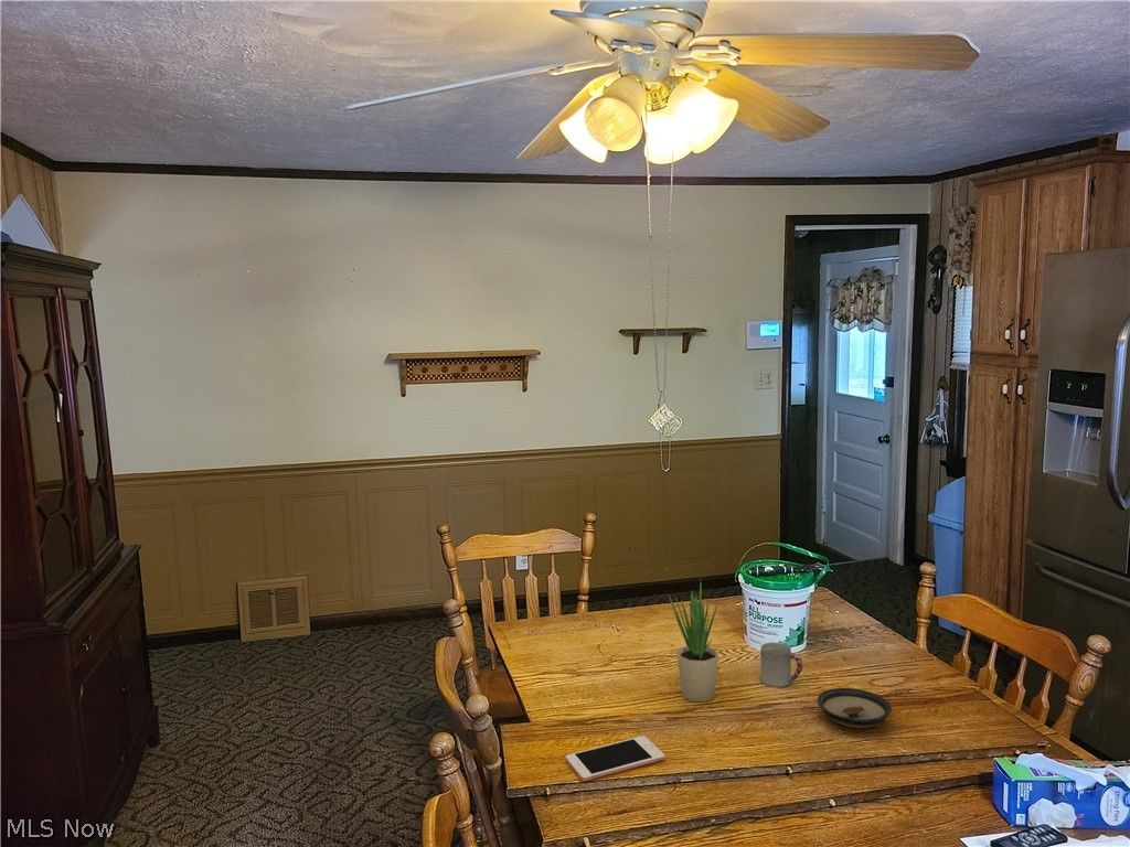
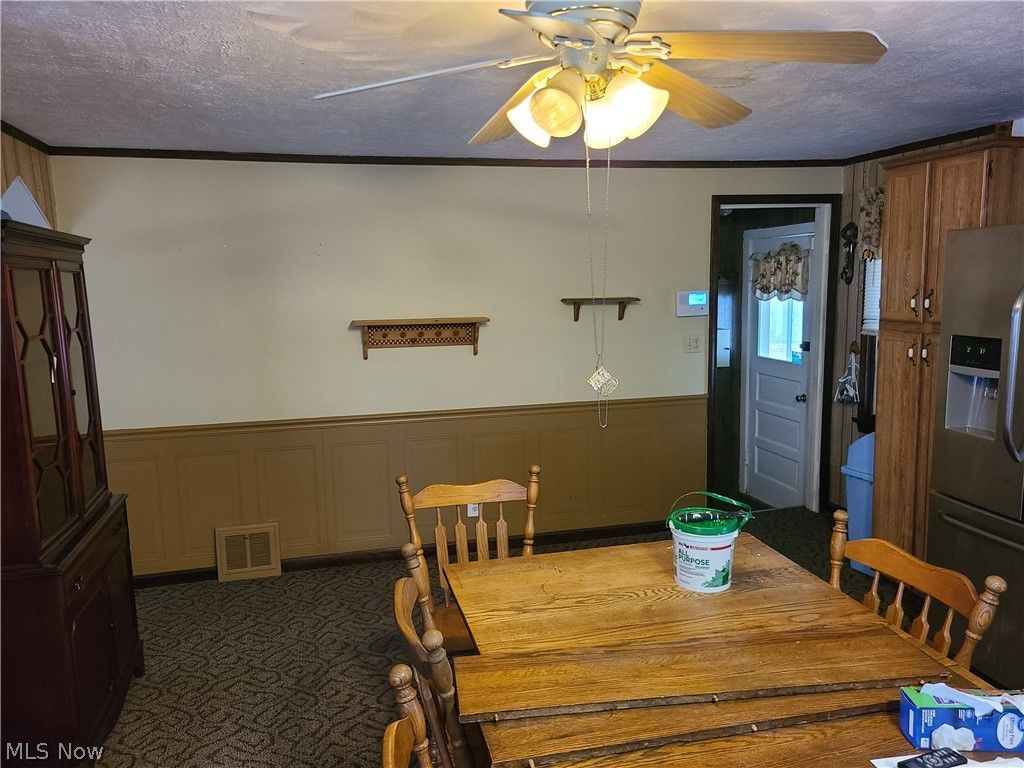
- potted plant [668,579,719,703]
- cup [759,641,803,688]
- cell phone [565,735,667,782]
- saucer [817,687,893,729]
